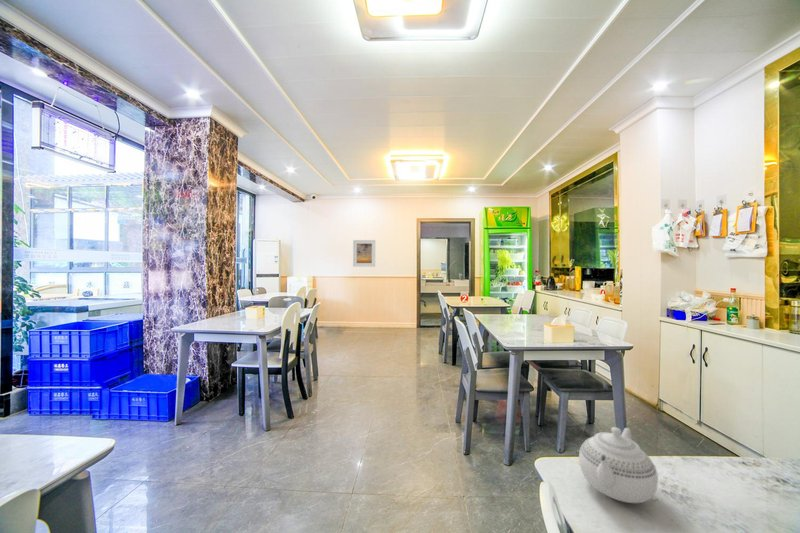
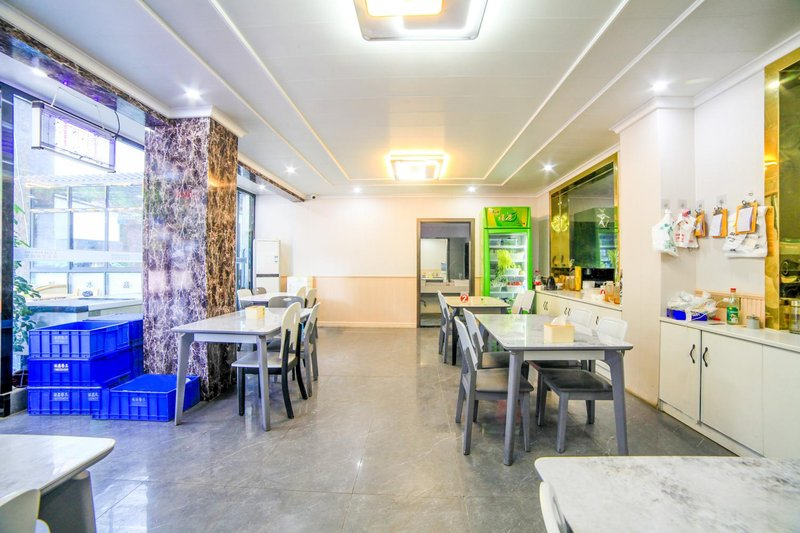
- teapot [578,426,659,504]
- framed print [352,239,376,268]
